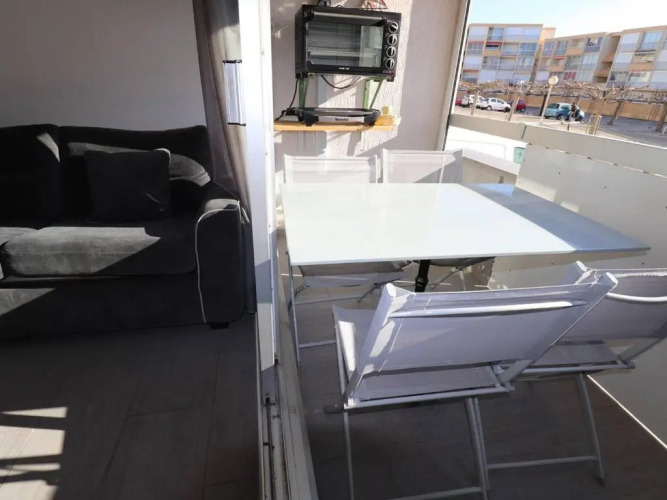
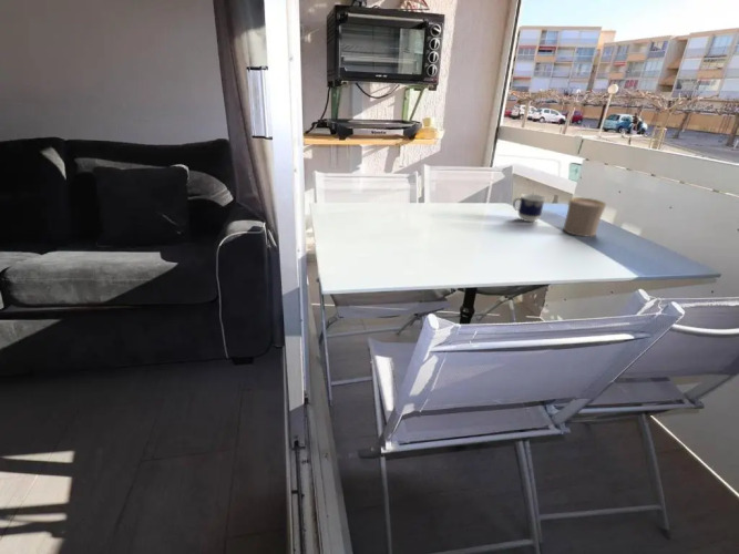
+ cup [562,196,607,238]
+ cup [512,193,546,223]
